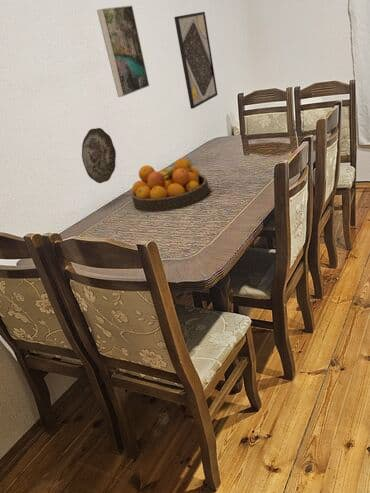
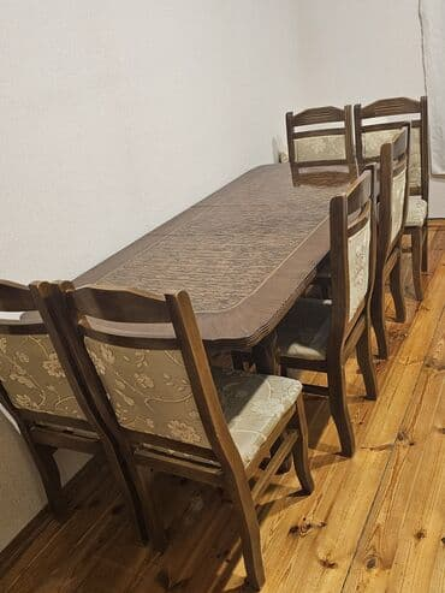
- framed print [96,4,150,98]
- decorative plate [81,127,117,184]
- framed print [173,11,218,110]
- fruit bowl [131,157,210,213]
